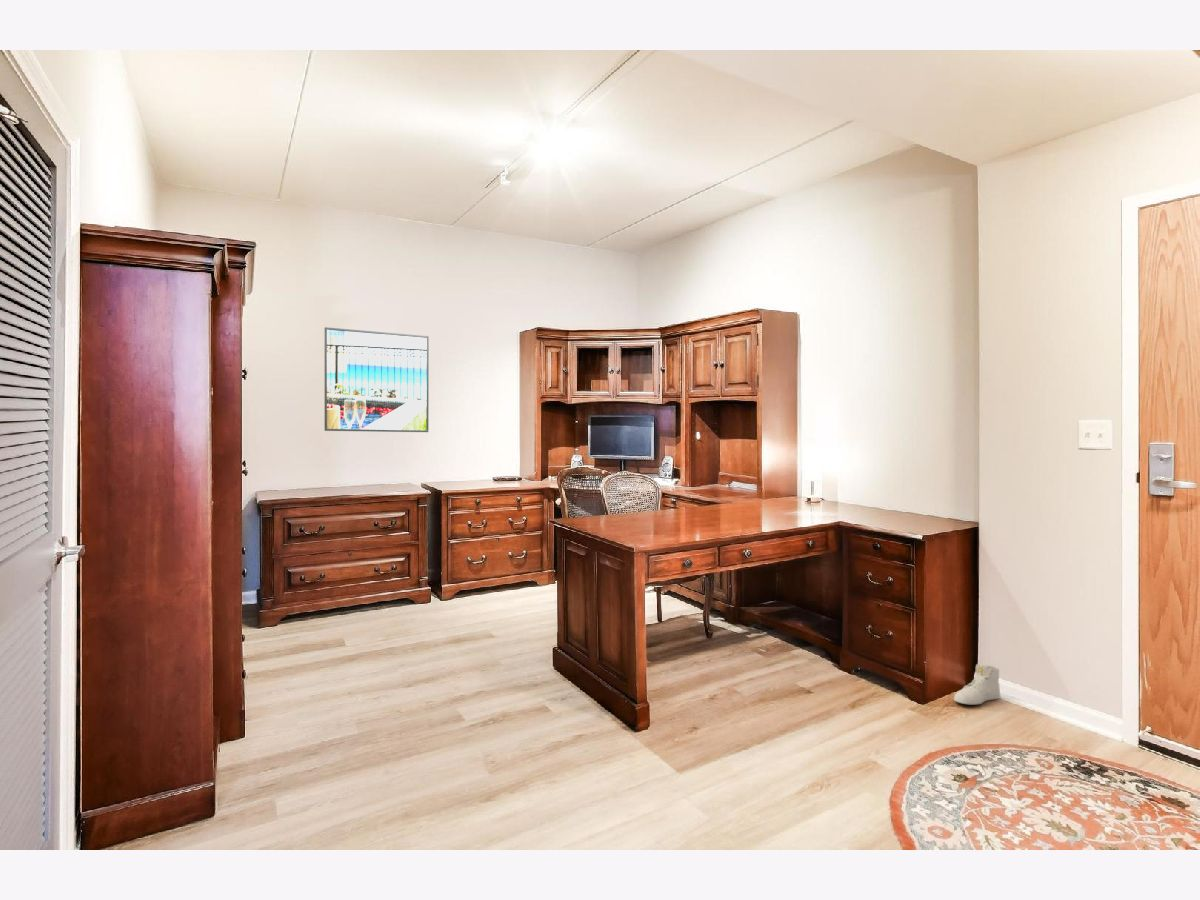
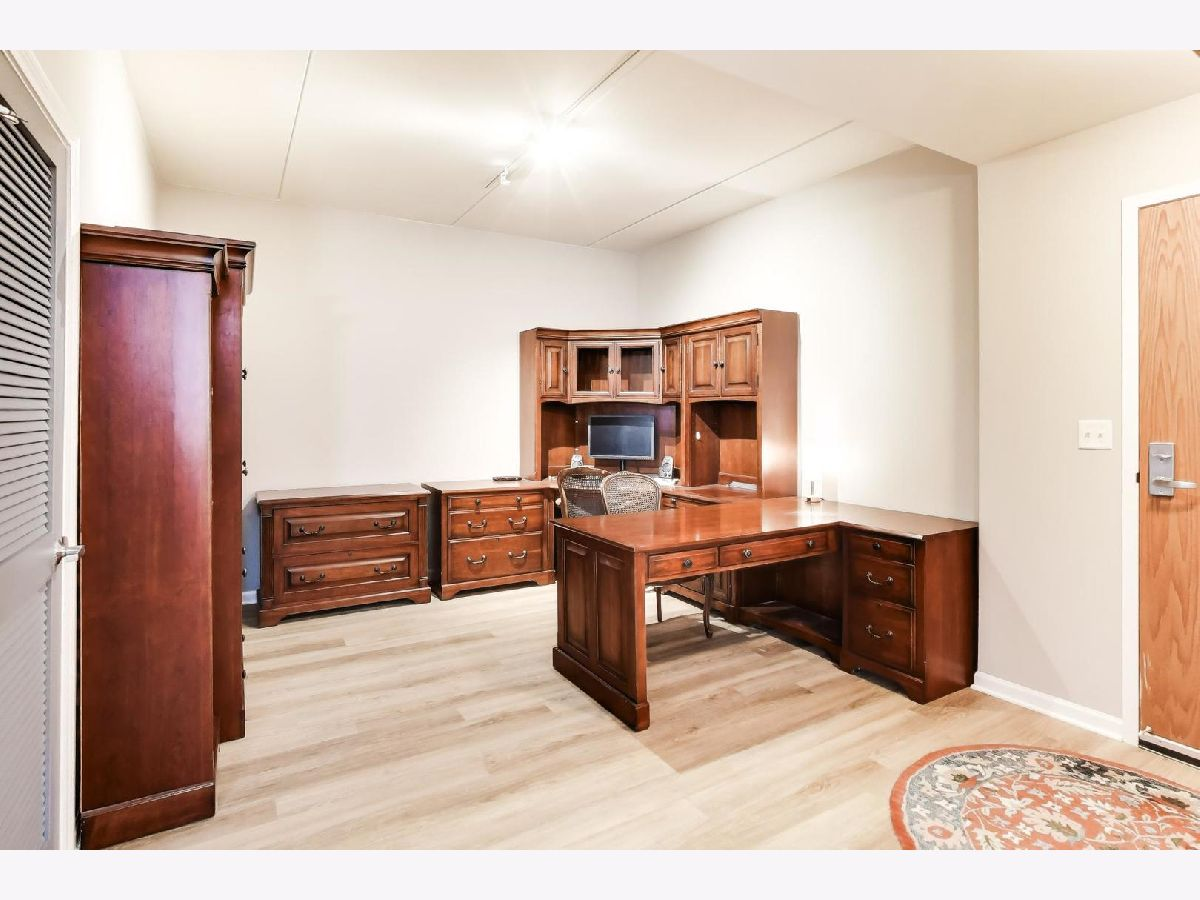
- sneaker [953,663,1002,705]
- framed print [324,326,430,433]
